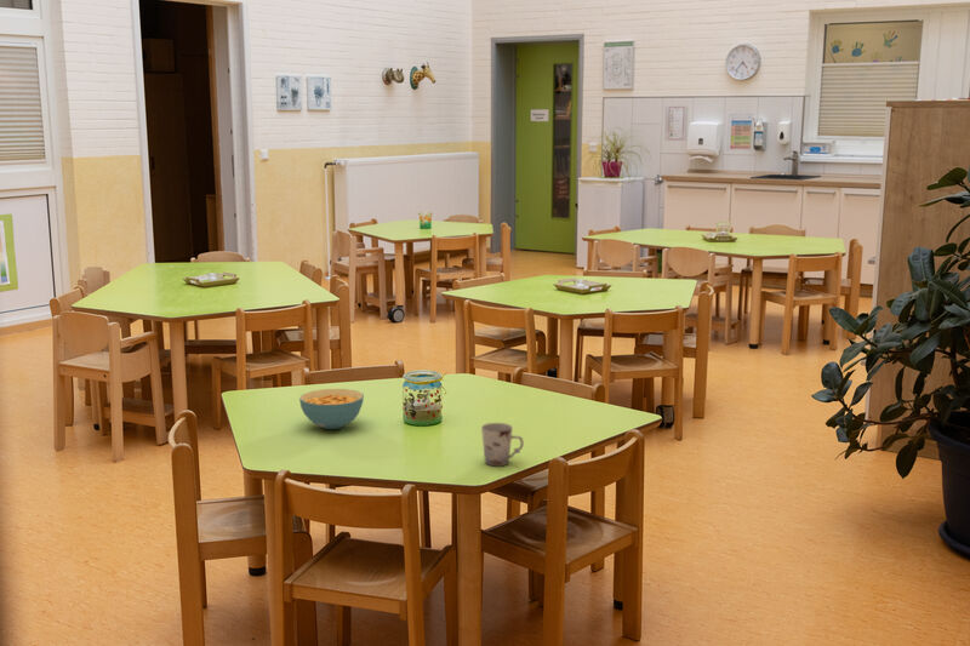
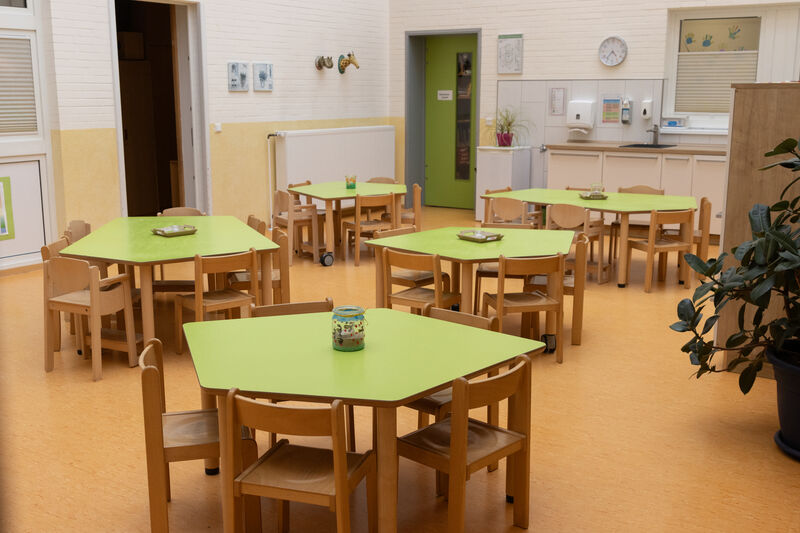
- cereal bowl [298,388,365,430]
- cup [480,422,525,467]
